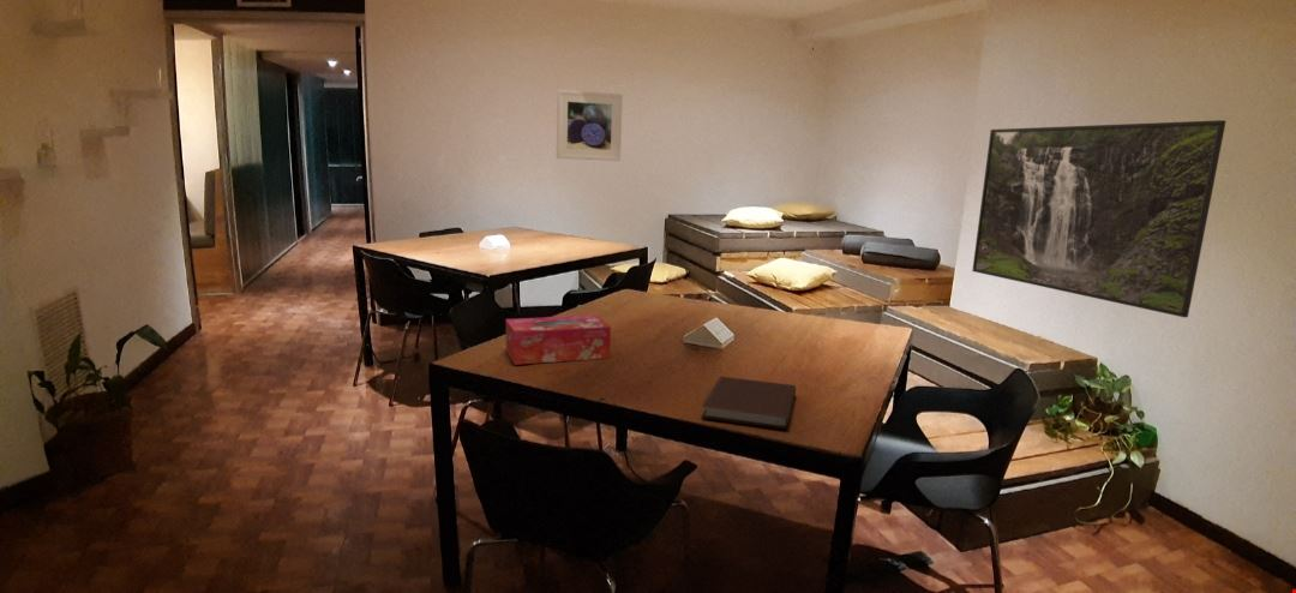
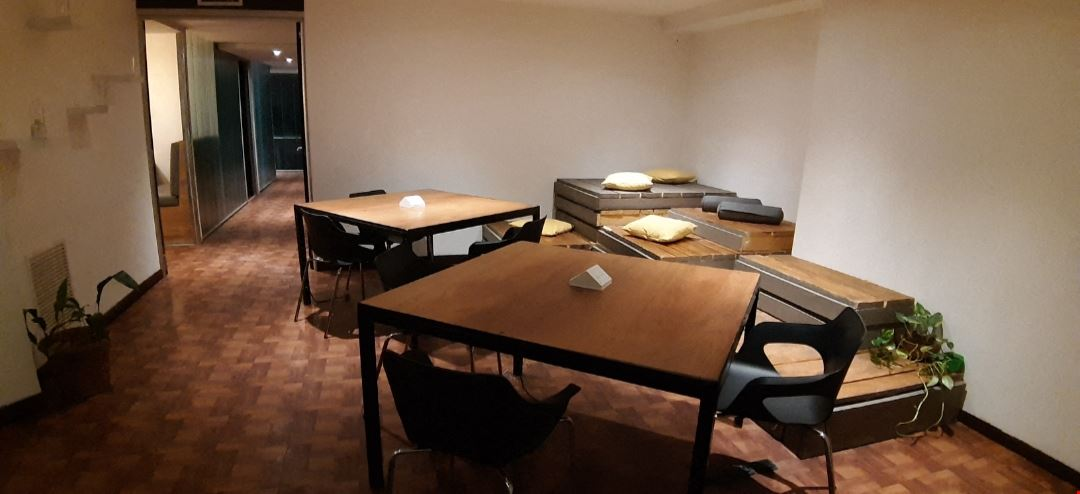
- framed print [971,119,1228,318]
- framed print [556,89,623,162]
- notebook [701,376,797,430]
- tissue box [505,315,612,366]
